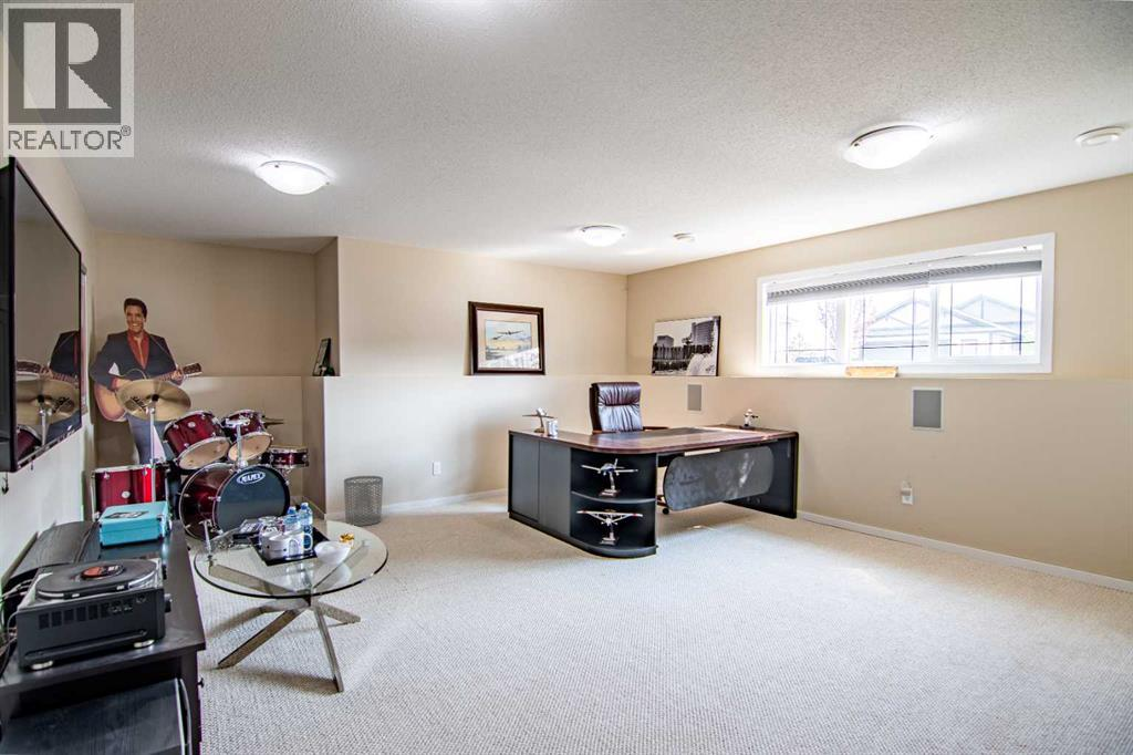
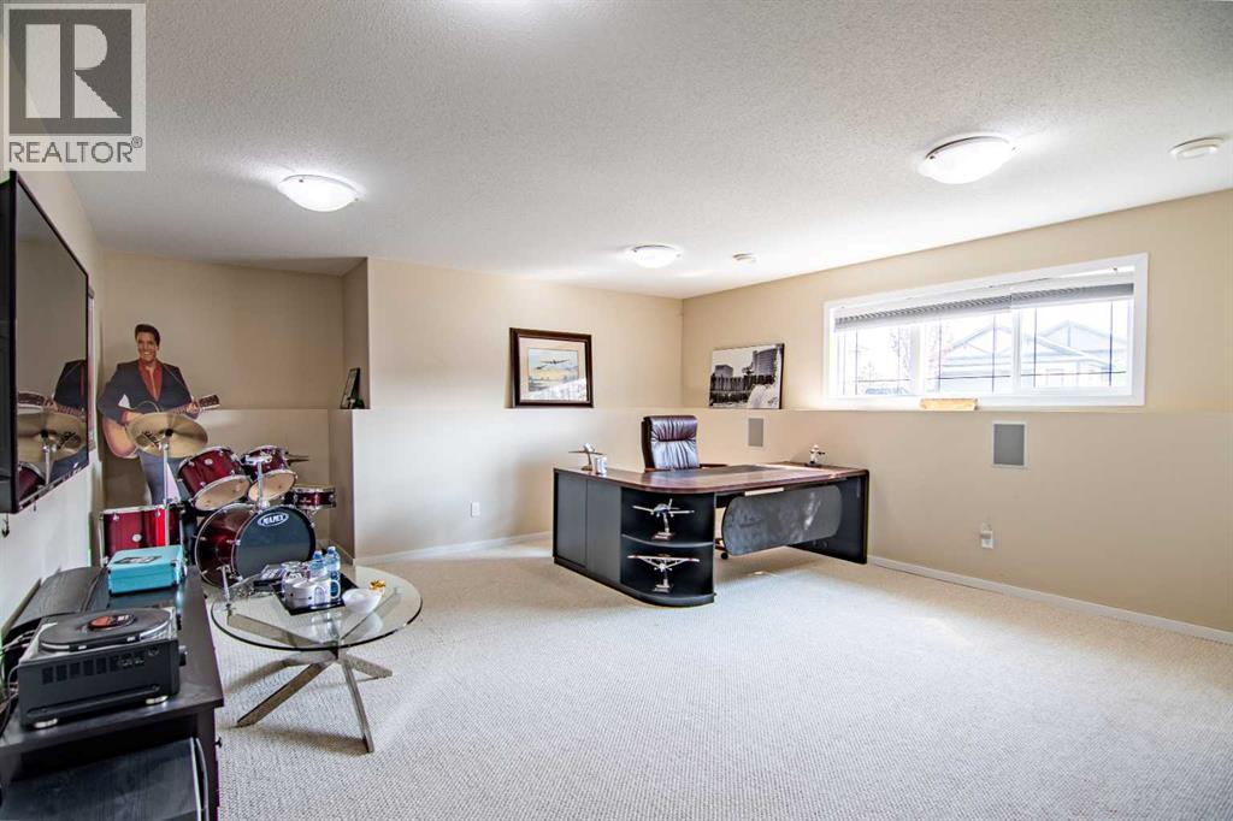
- waste bin [343,475,384,527]
